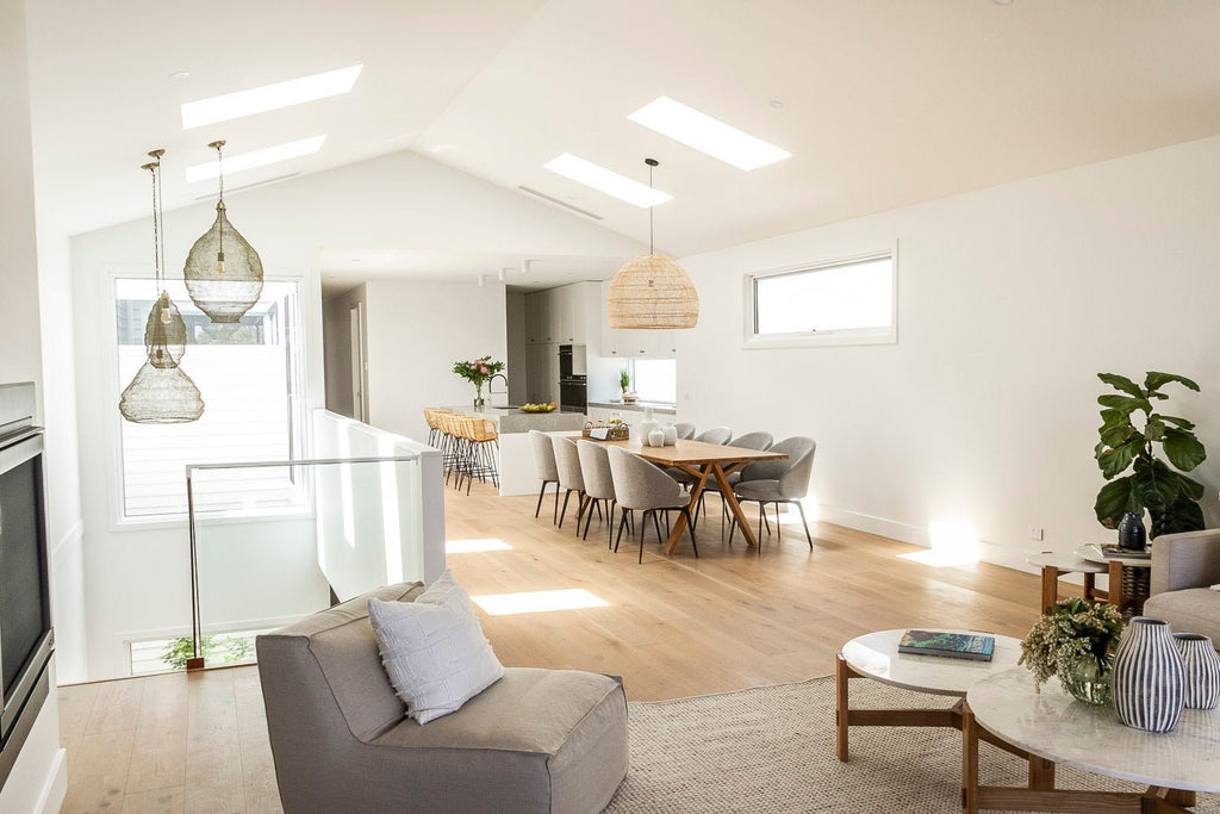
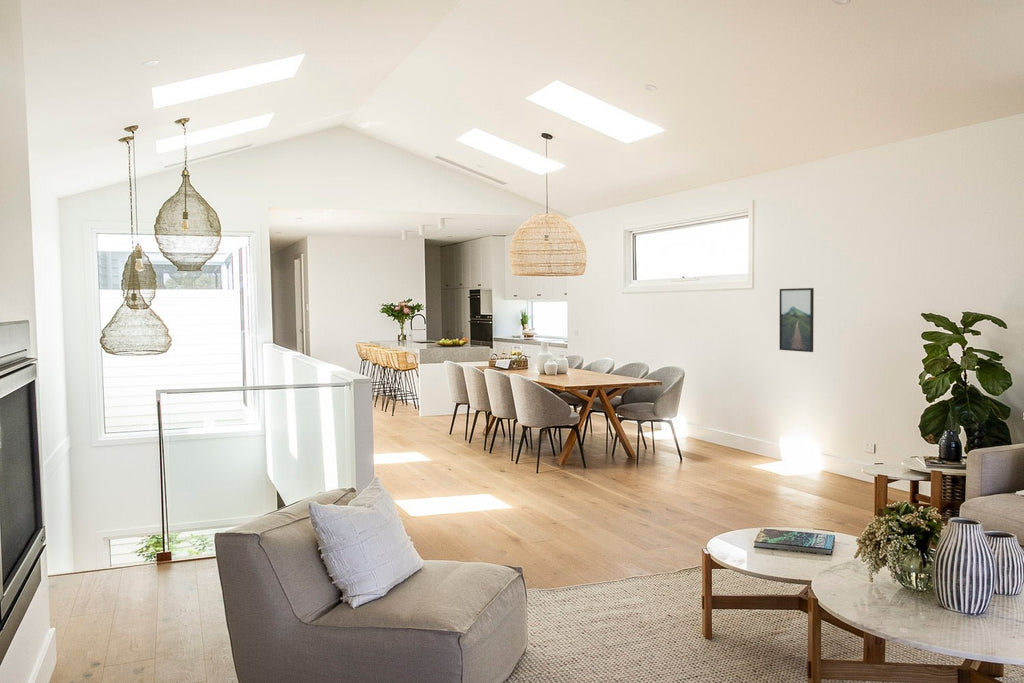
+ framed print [778,287,815,353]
